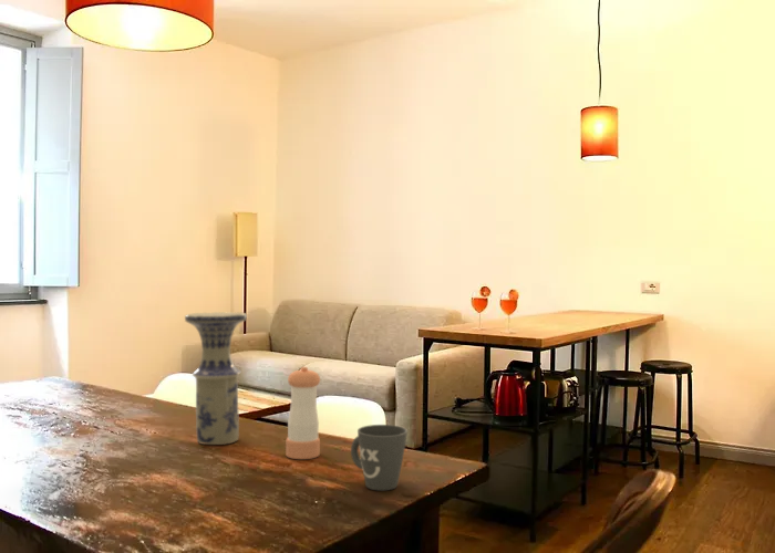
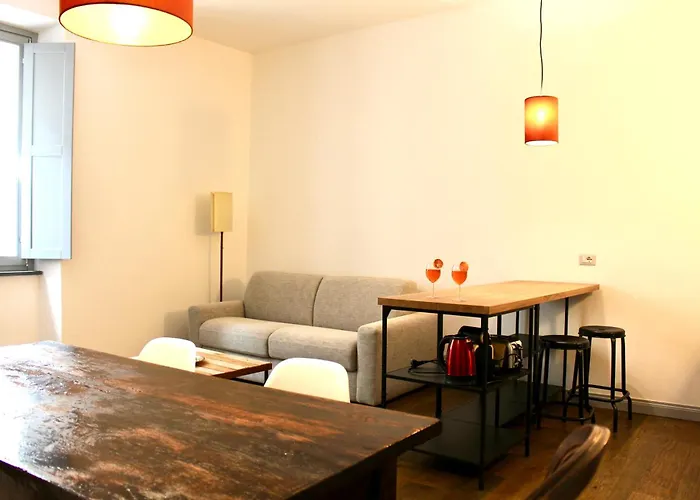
- mug [350,424,409,491]
- vase [184,311,248,446]
- pepper shaker [285,366,321,460]
